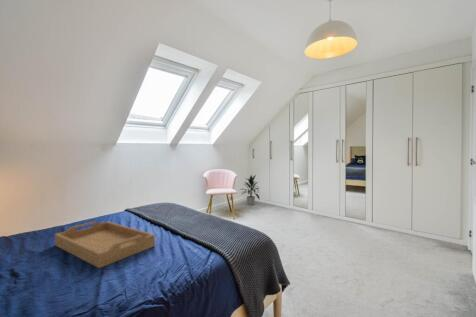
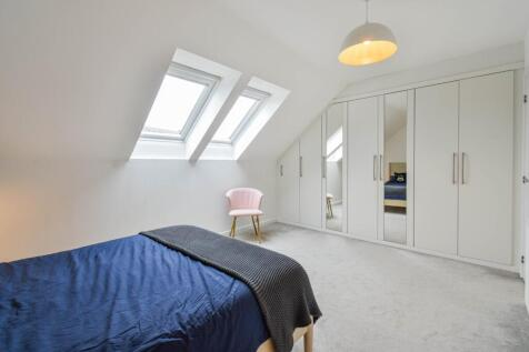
- indoor plant [239,174,261,206]
- serving tray [54,220,156,269]
